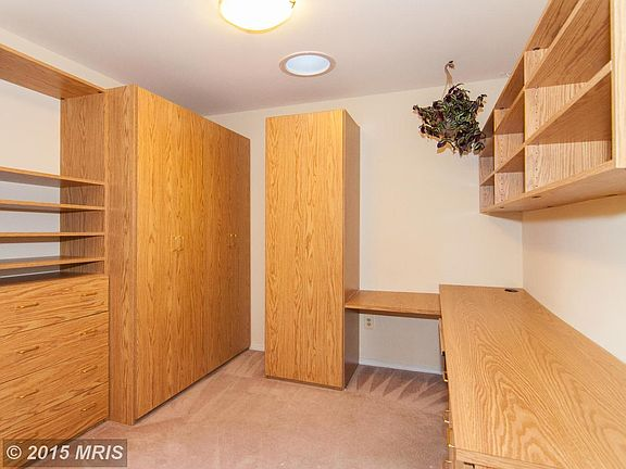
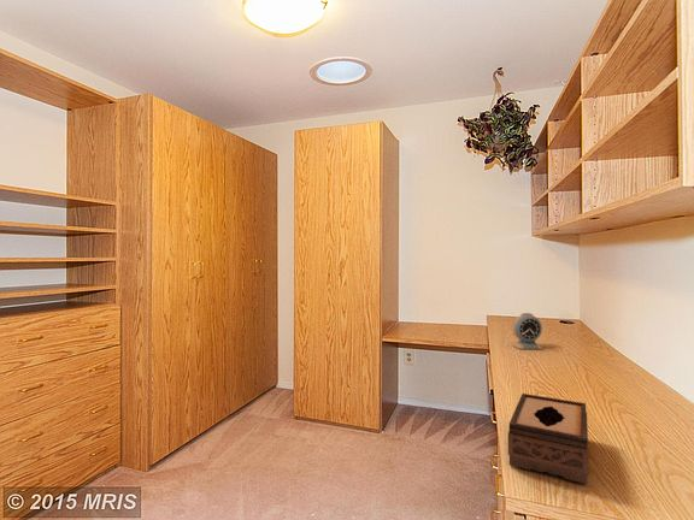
+ alarm clock [511,312,545,350]
+ tissue box [507,392,589,485]
